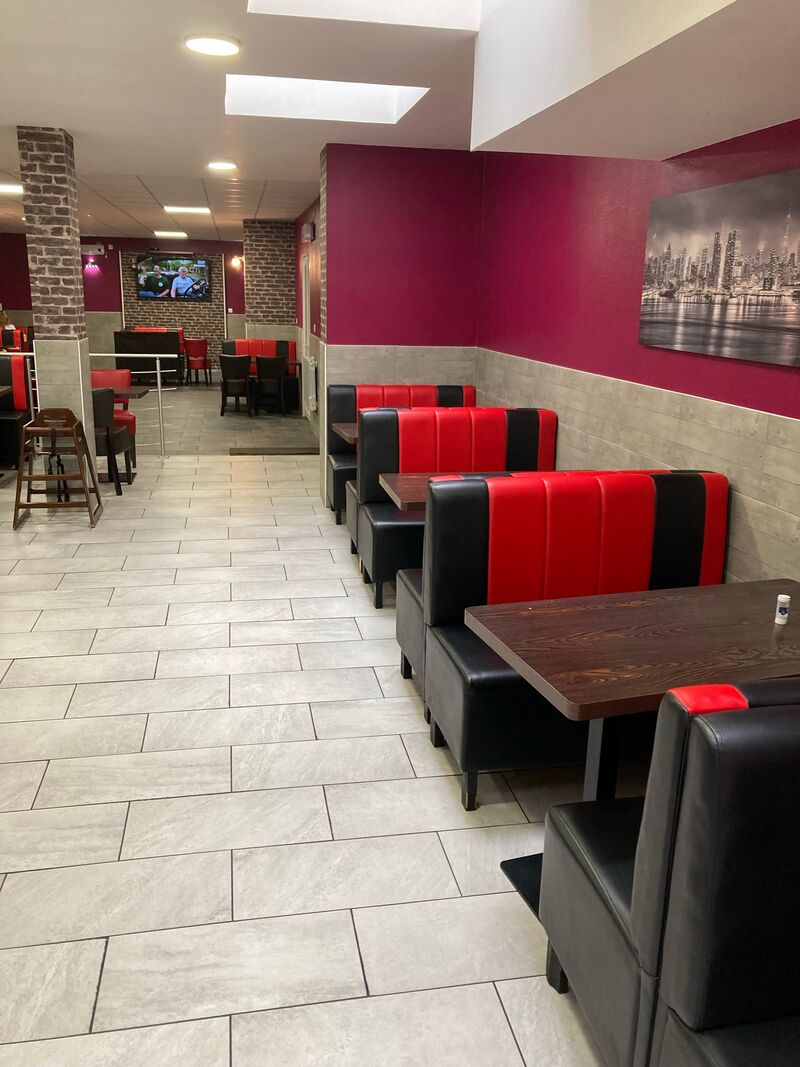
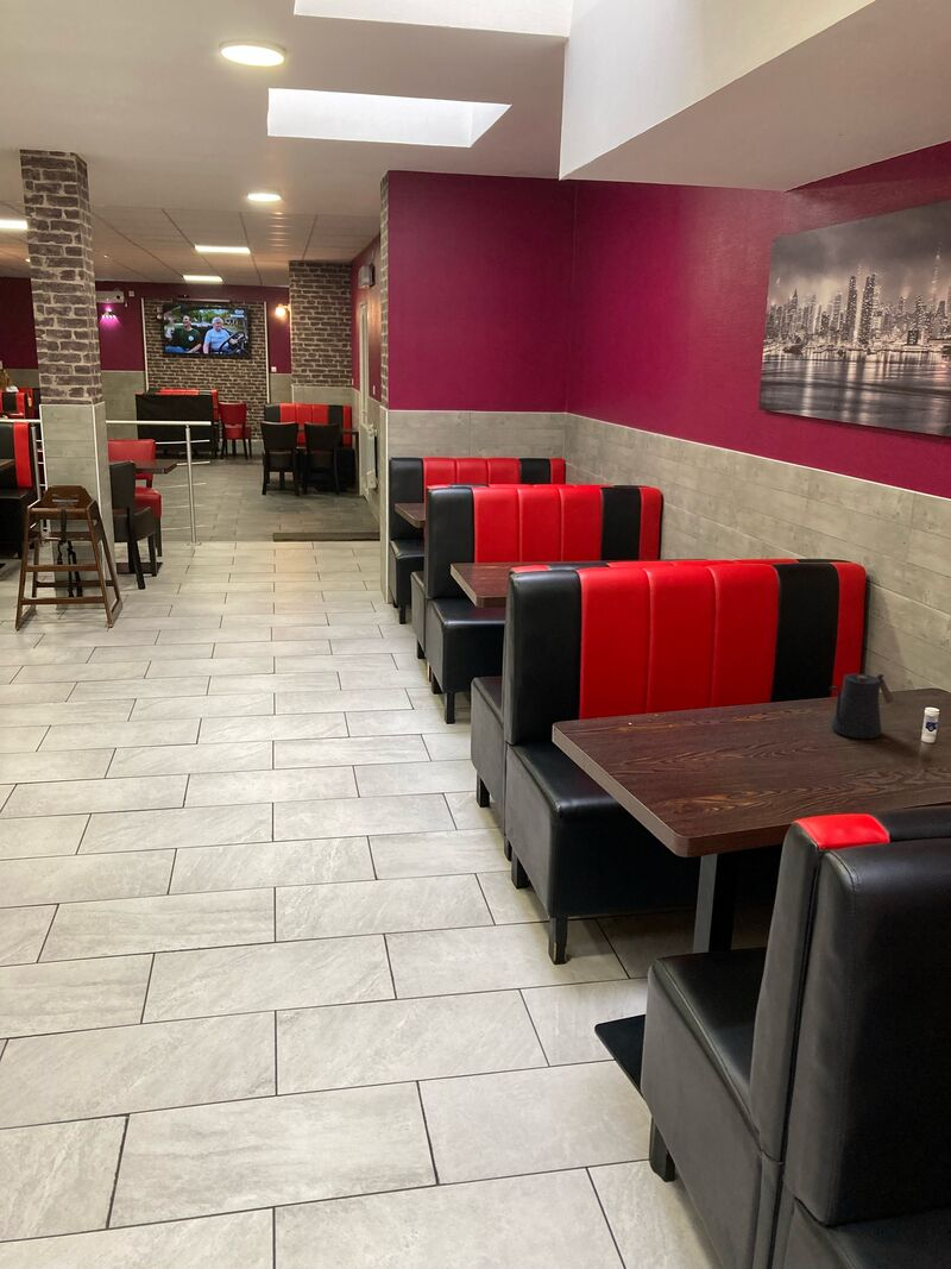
+ kettle [829,673,895,740]
